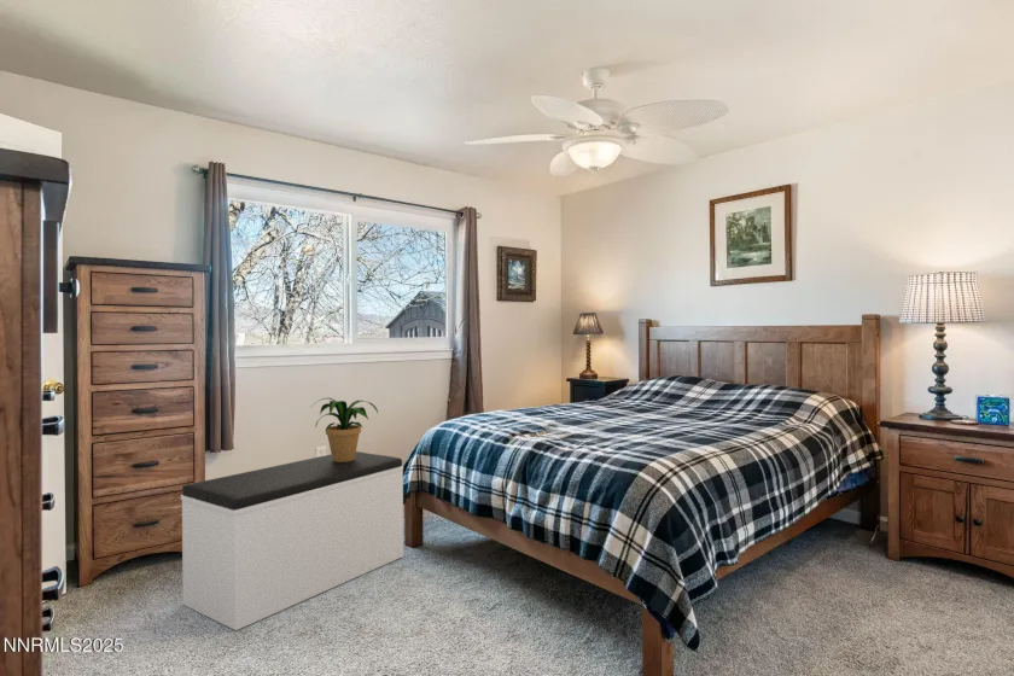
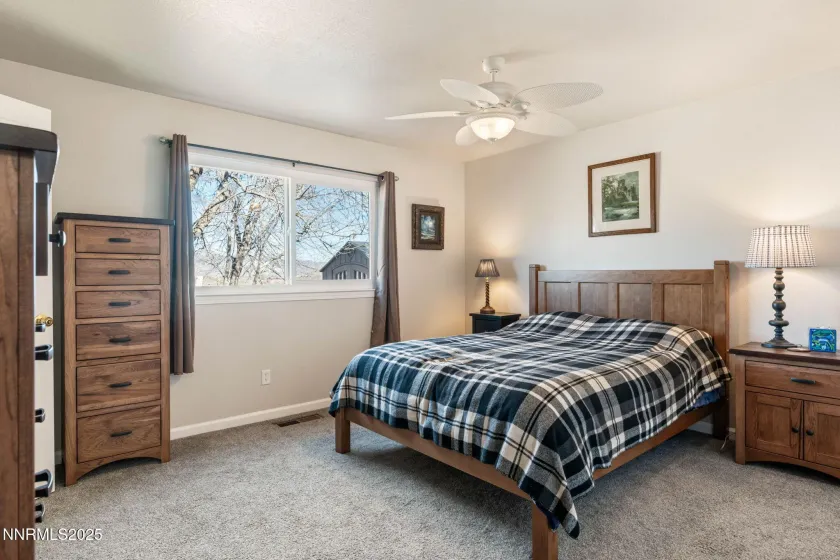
- potted plant [311,397,379,462]
- bench [180,450,404,631]
